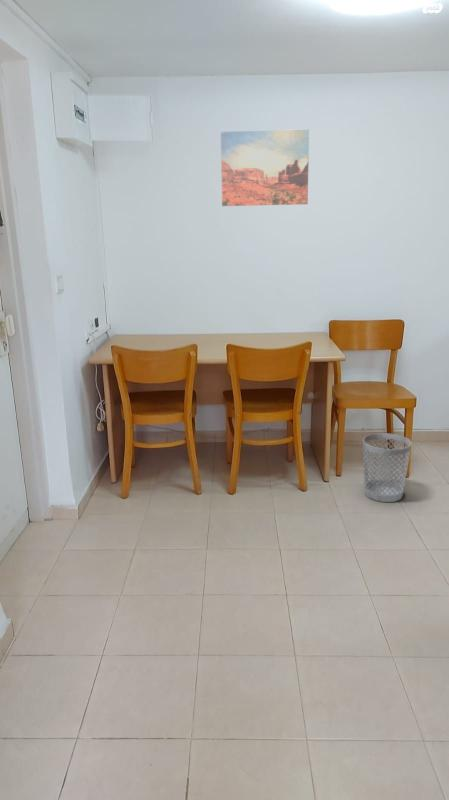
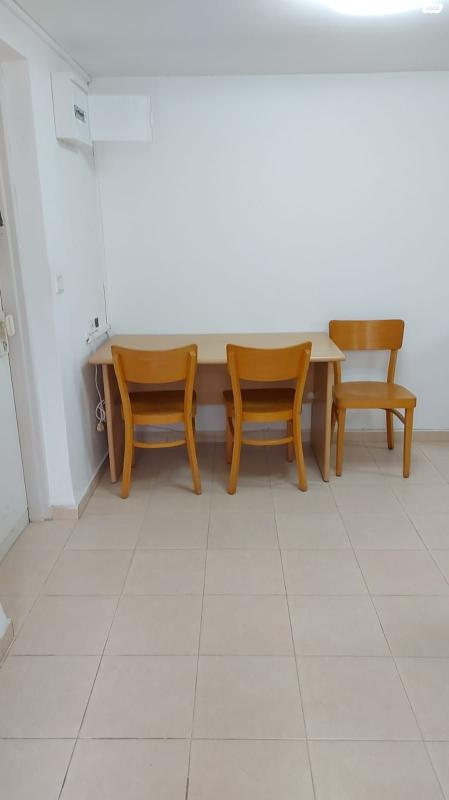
- wastebasket [362,432,412,503]
- wall art [220,129,310,207]
